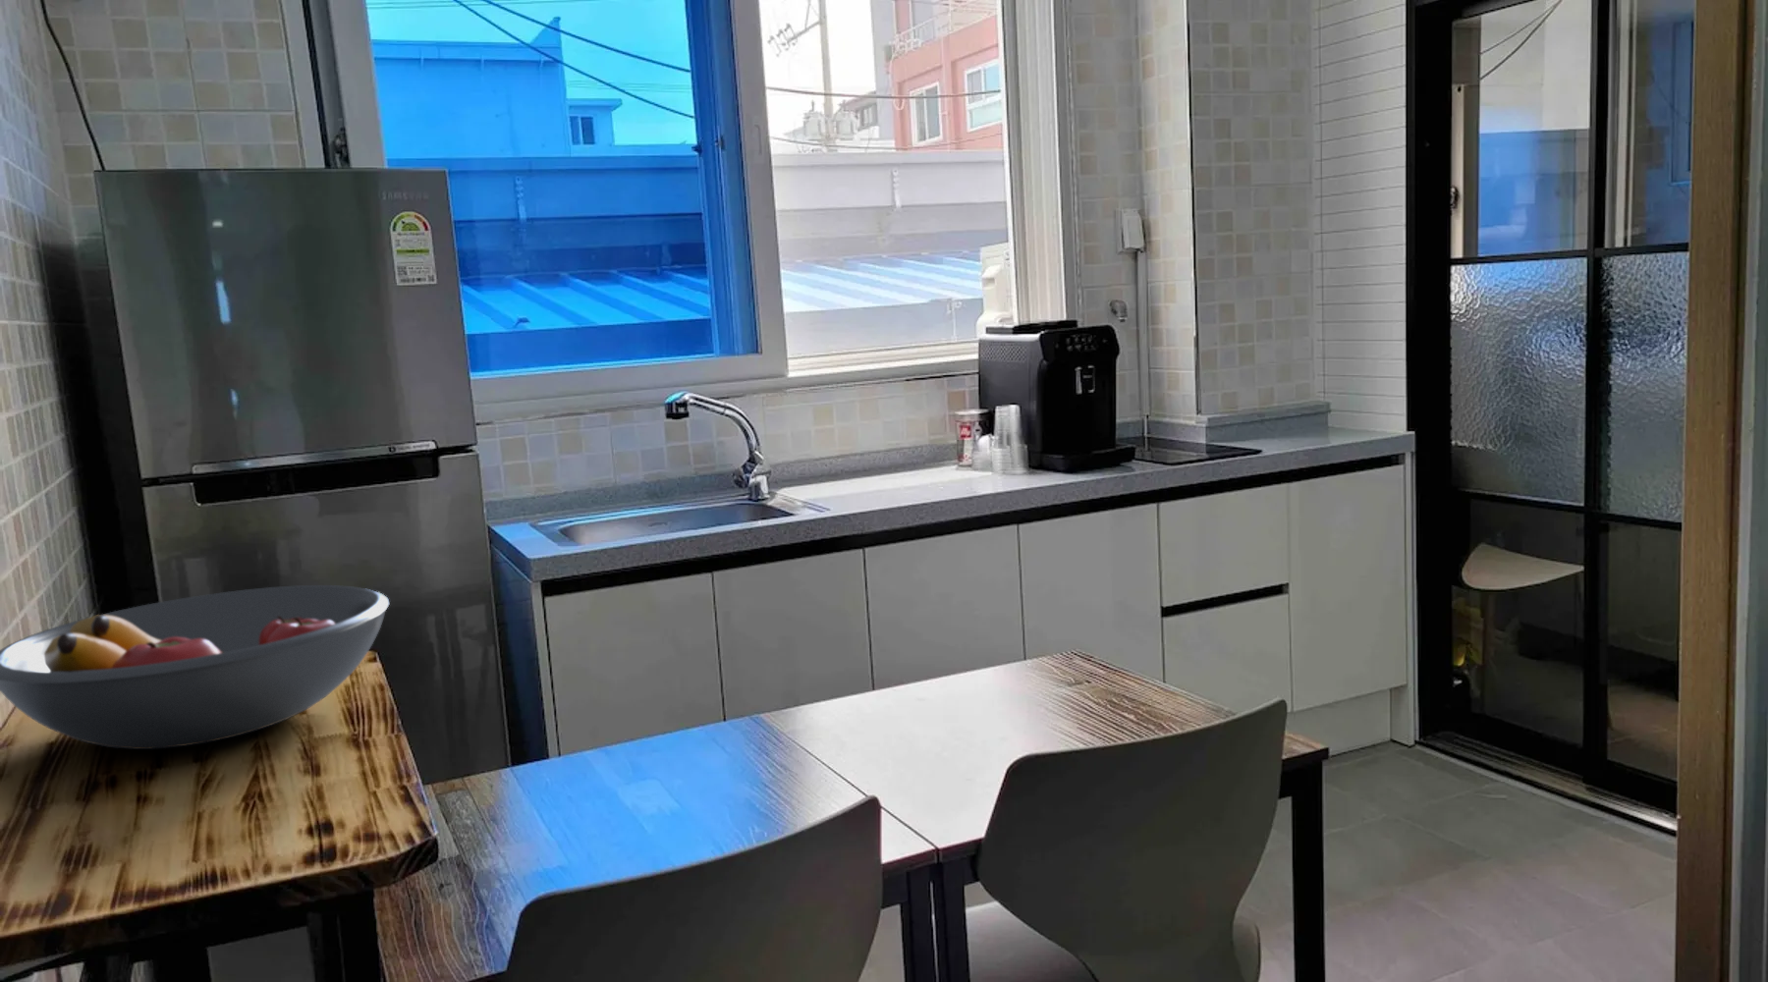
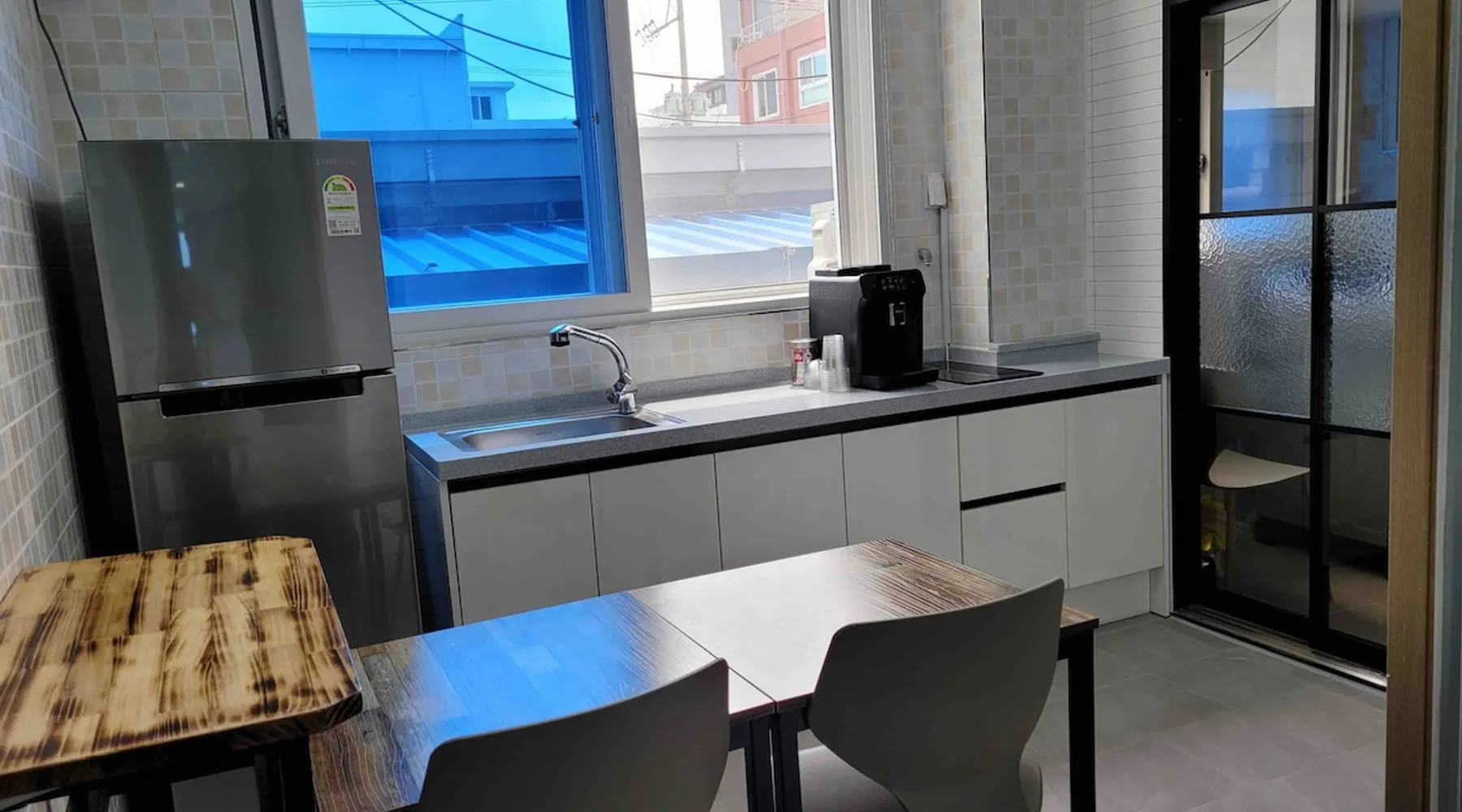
- fruit bowl [0,584,391,750]
